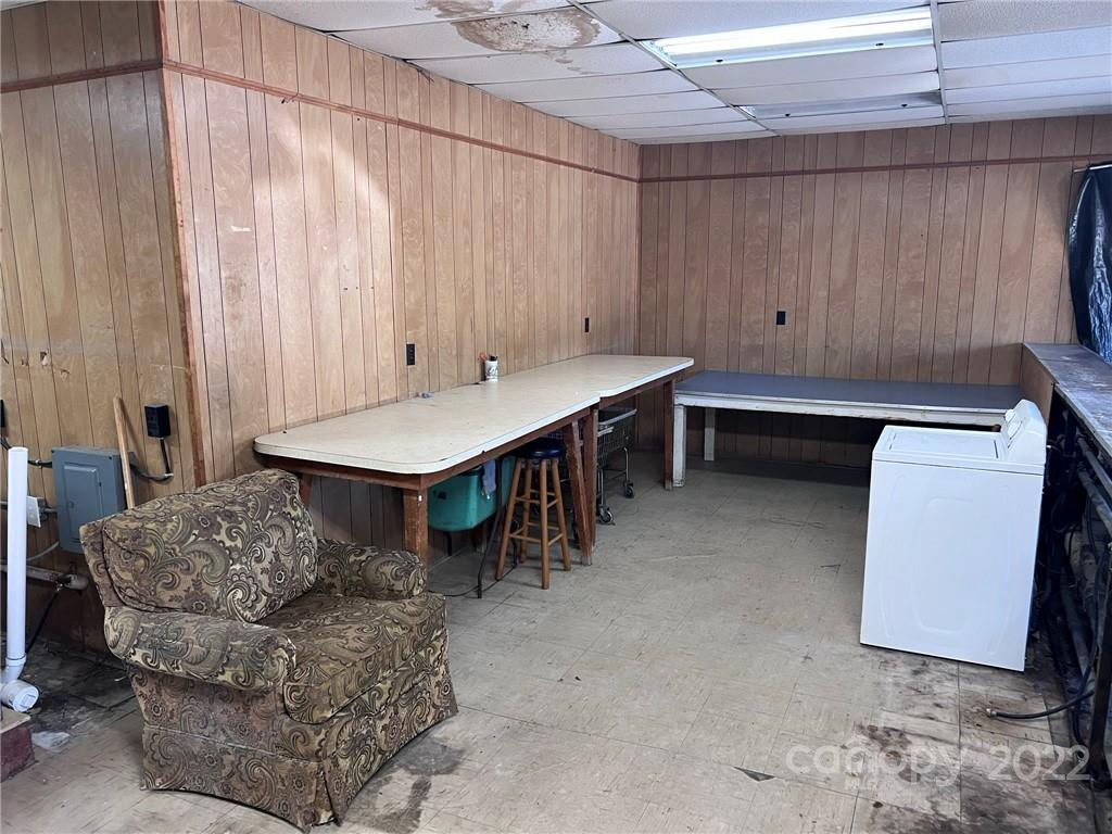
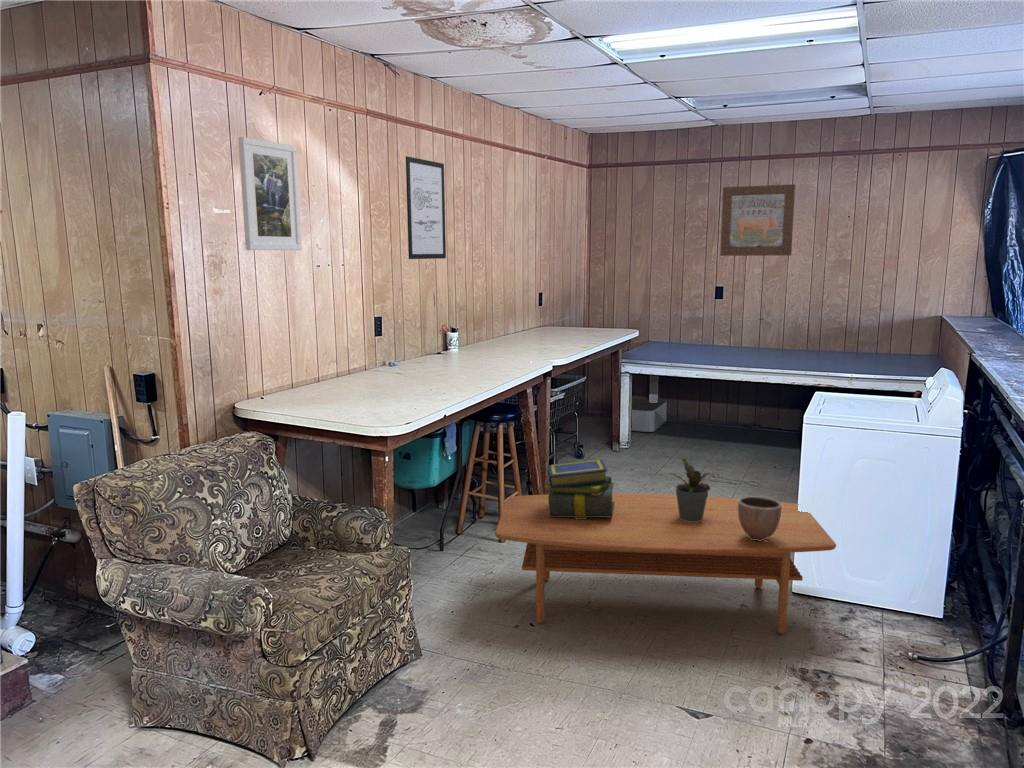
+ potted plant [668,457,716,522]
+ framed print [237,136,303,251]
+ decorative bowl [738,495,782,541]
+ wall art [719,183,796,257]
+ stack of books [543,459,615,519]
+ wall art [405,155,447,260]
+ storage bin [630,397,668,433]
+ coffee table [494,493,837,635]
